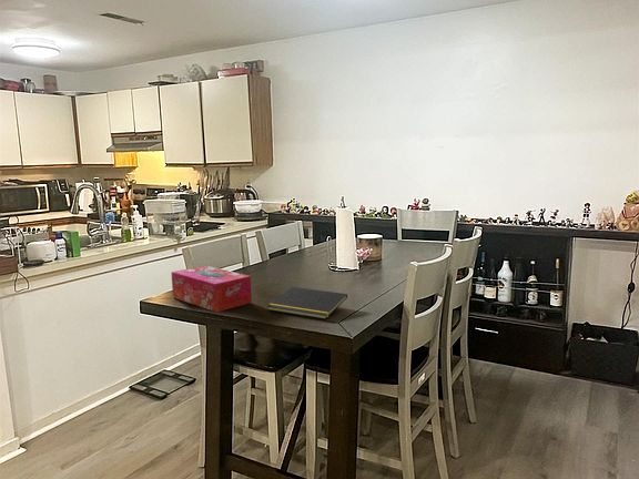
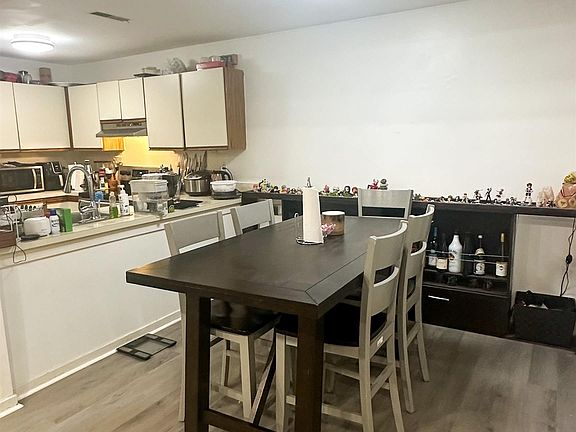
- notepad [266,286,348,320]
- tissue box [170,265,253,313]
